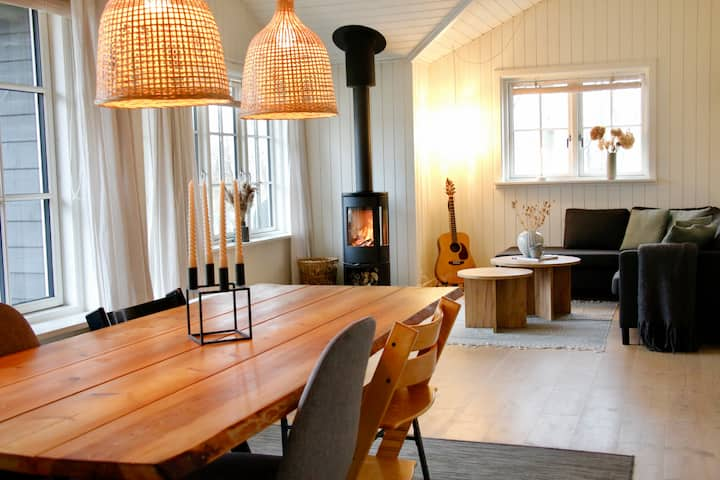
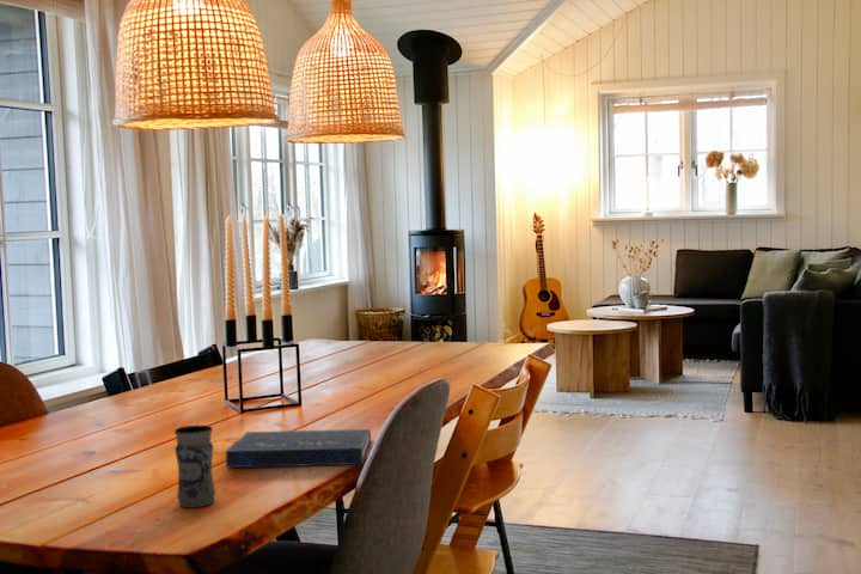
+ book [210,428,372,469]
+ jar [173,425,216,508]
